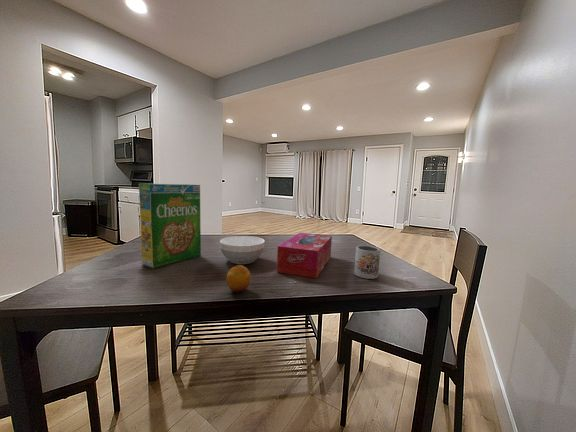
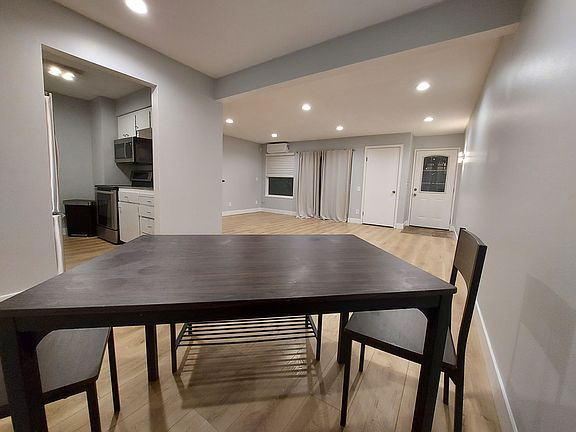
- fruit [226,264,252,294]
- mug [353,244,381,280]
- cereal box [138,182,202,270]
- bowl [219,235,266,265]
- tissue box [276,232,333,279]
